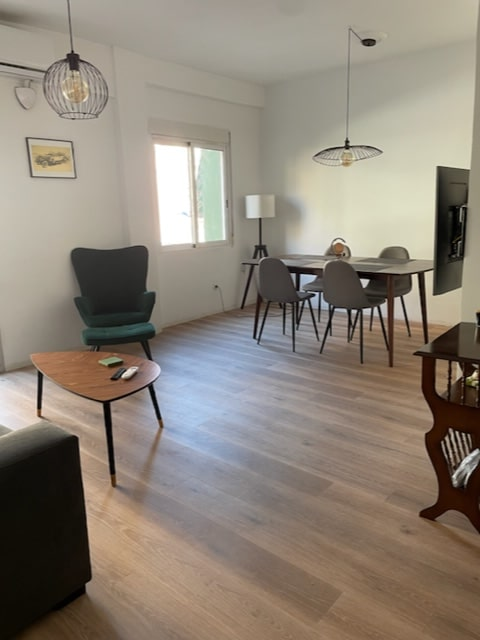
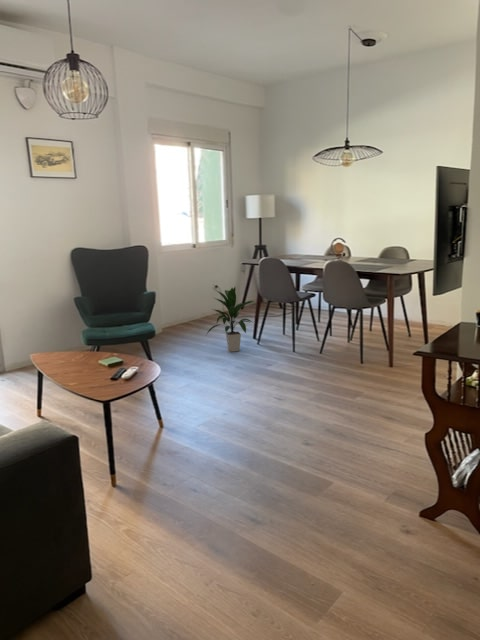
+ indoor plant [205,286,257,353]
